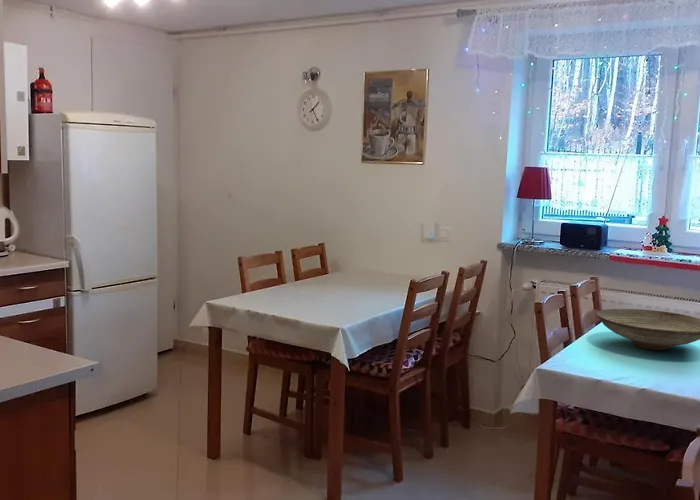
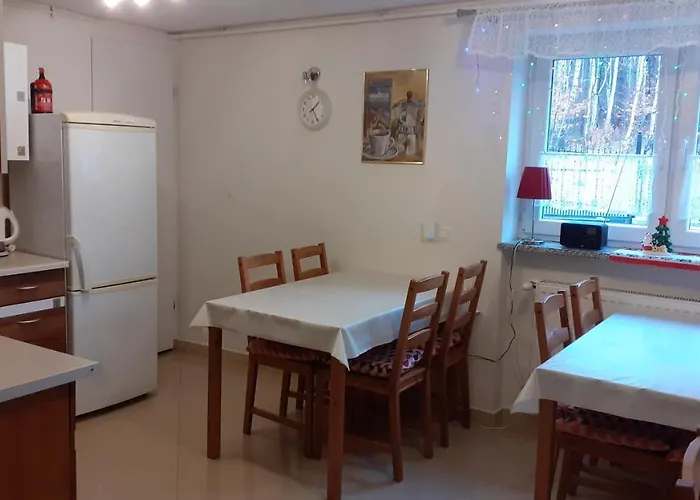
- decorative bowl [595,308,700,351]
